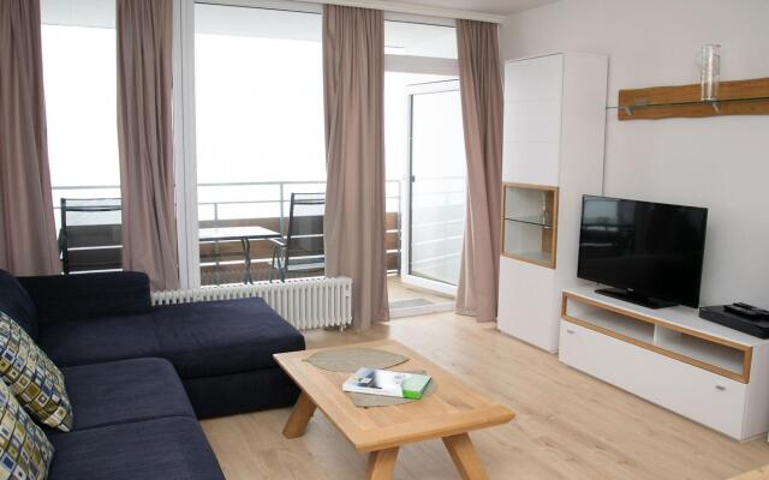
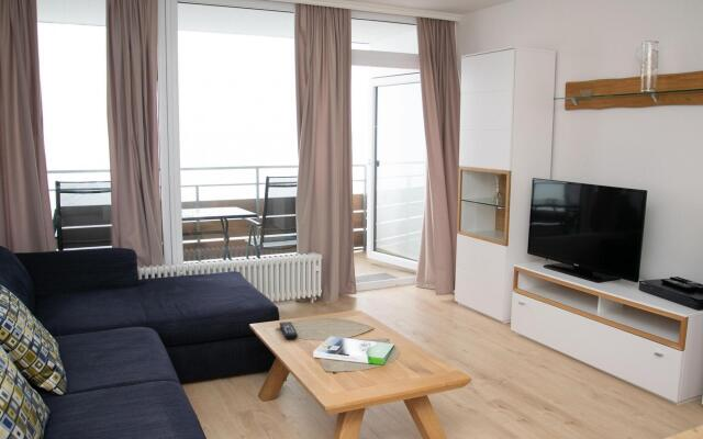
+ remote control [278,320,299,340]
